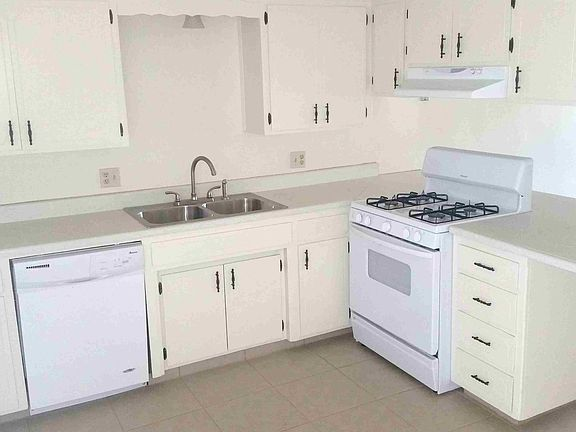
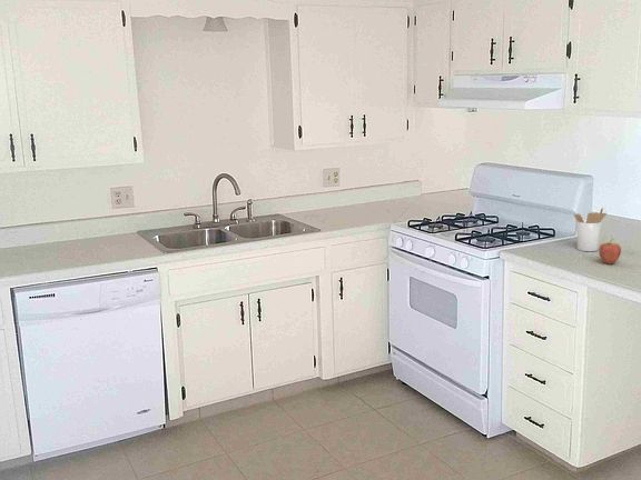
+ utensil holder [573,207,608,252]
+ fruit [598,238,622,266]
